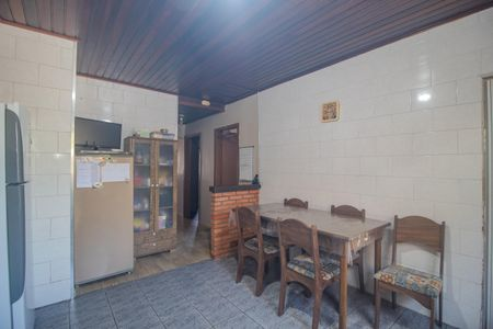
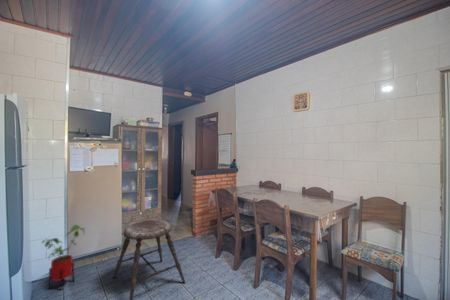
+ stool [112,219,186,300]
+ house plant [41,224,87,291]
